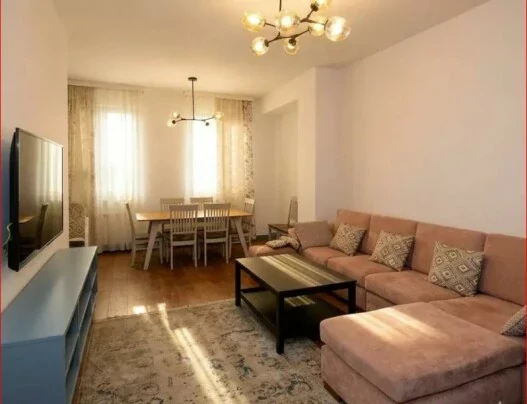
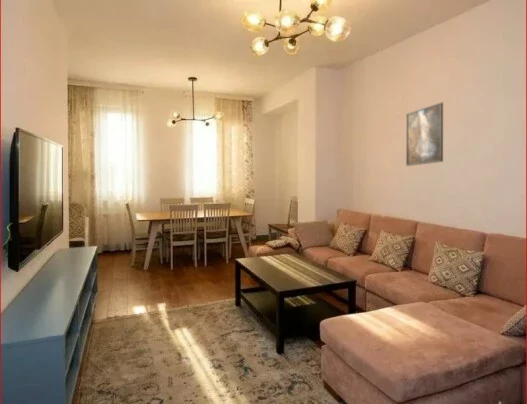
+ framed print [405,101,444,167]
